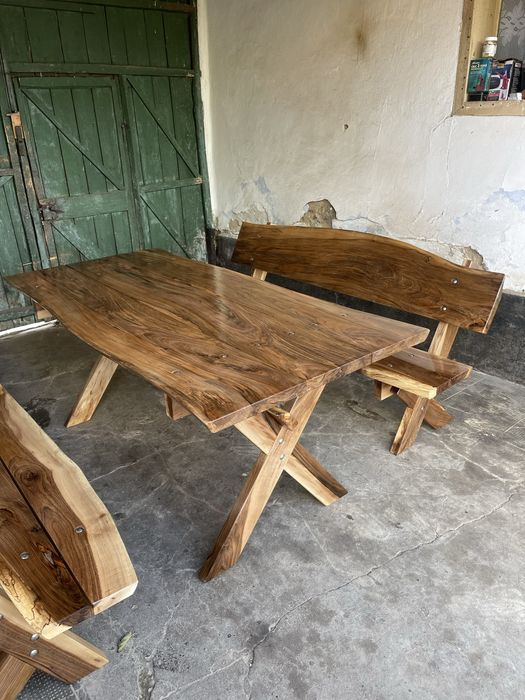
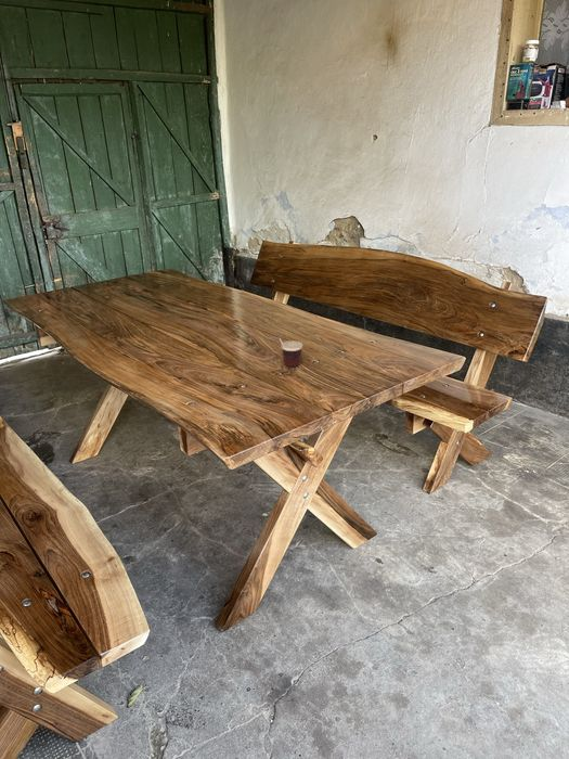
+ cup [268,336,303,368]
